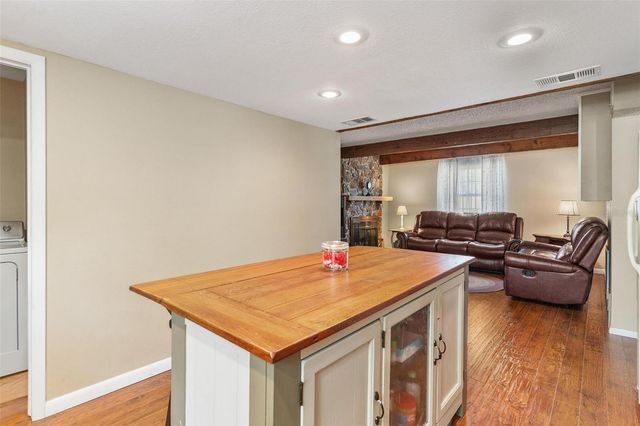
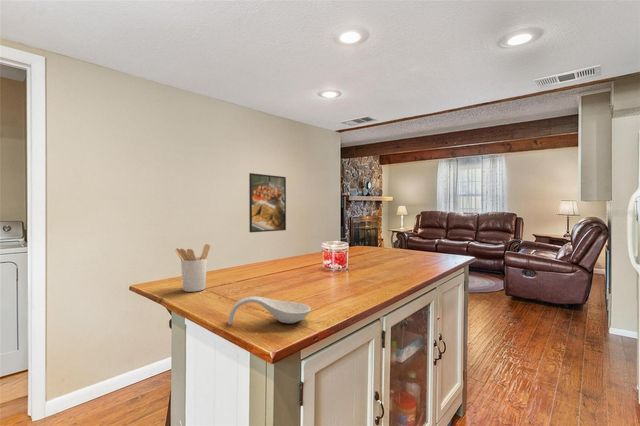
+ utensil holder [174,243,211,293]
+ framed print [248,172,287,233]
+ spoon rest [227,295,312,326]
